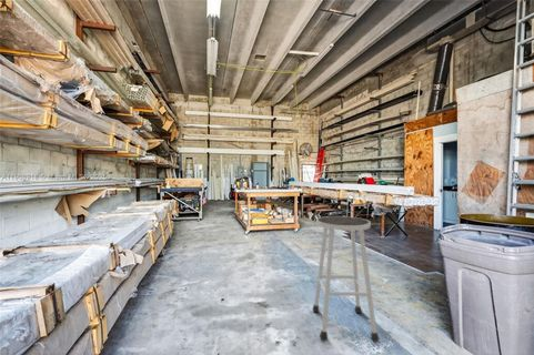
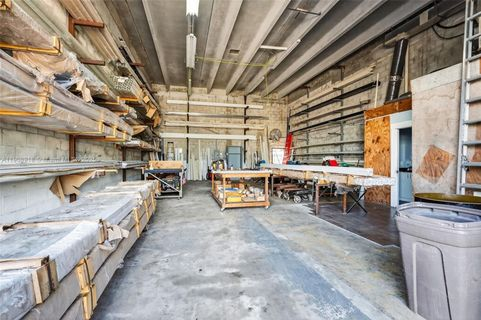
- stool [311,215,381,343]
